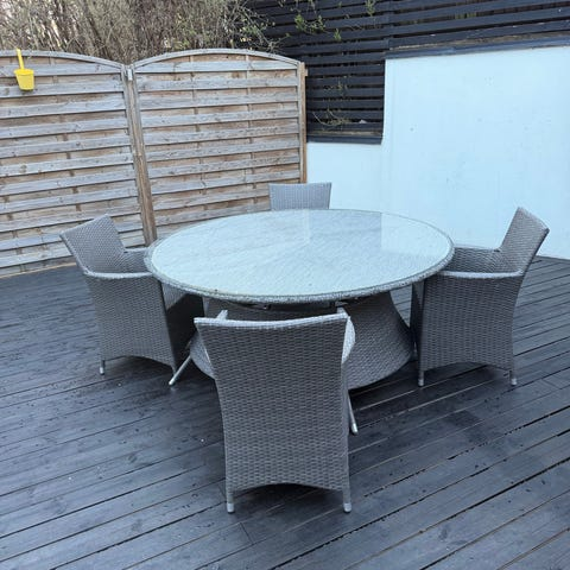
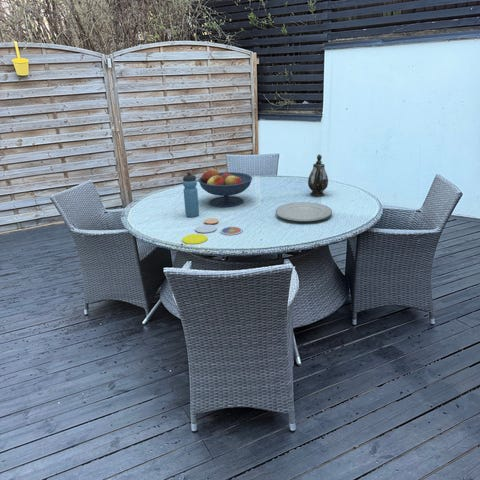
+ chinaware [275,201,333,222]
+ fruit bowl [197,168,253,208]
+ plate [181,217,243,246]
+ water bottle [182,171,200,218]
+ teapot [307,154,329,197]
